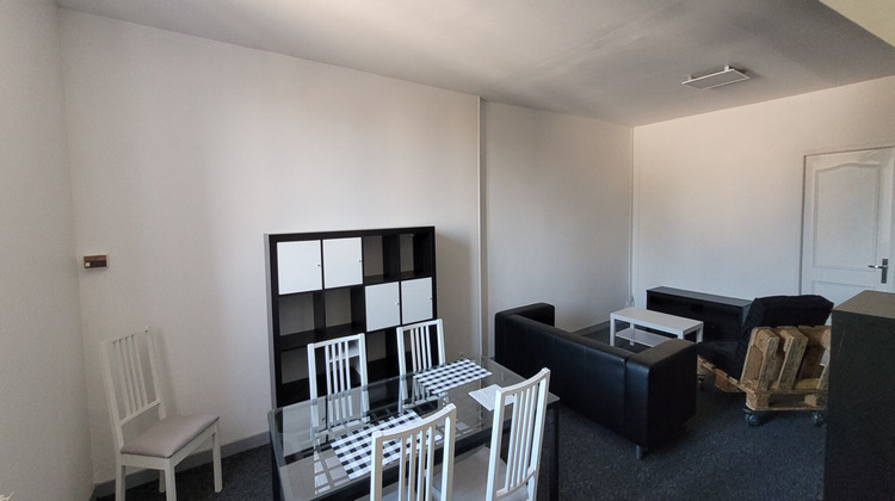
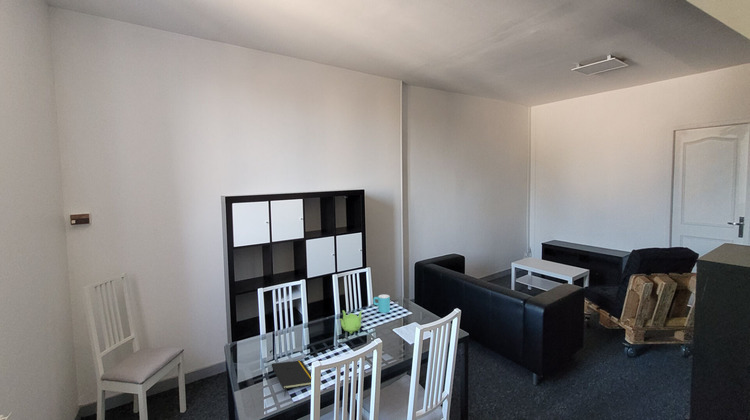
+ notepad [270,360,312,397]
+ teapot [338,309,364,335]
+ cup [372,294,391,314]
